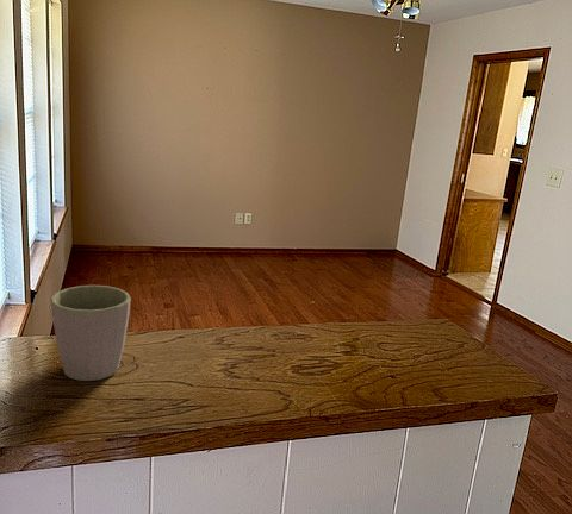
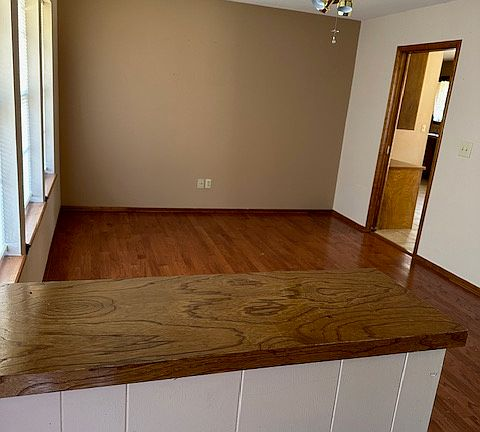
- mug [49,284,132,382]
